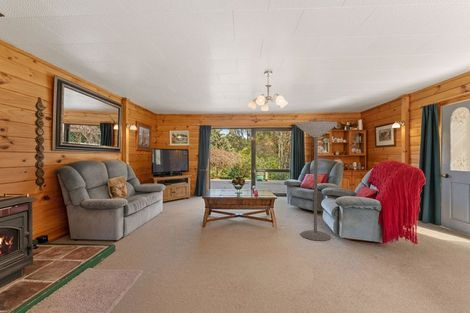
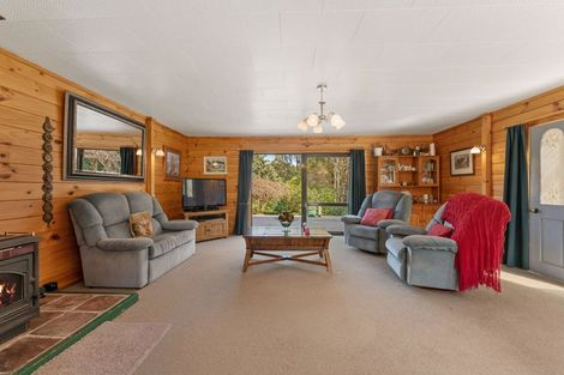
- floor lamp [295,119,338,242]
